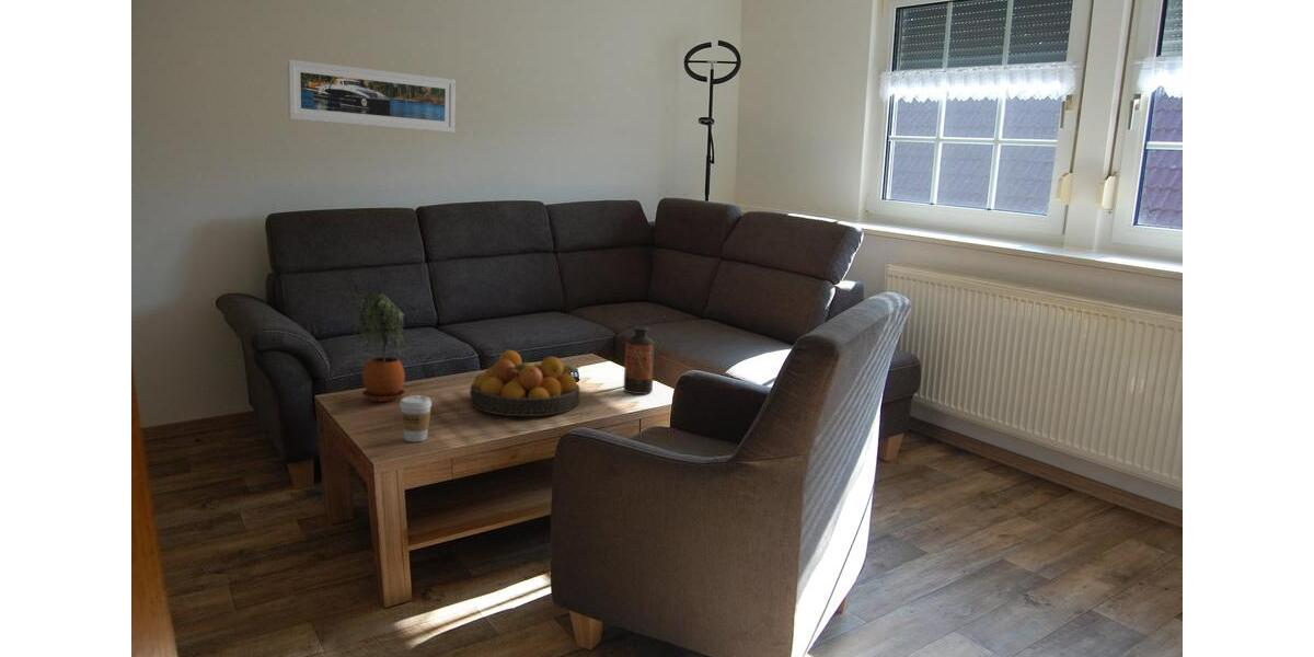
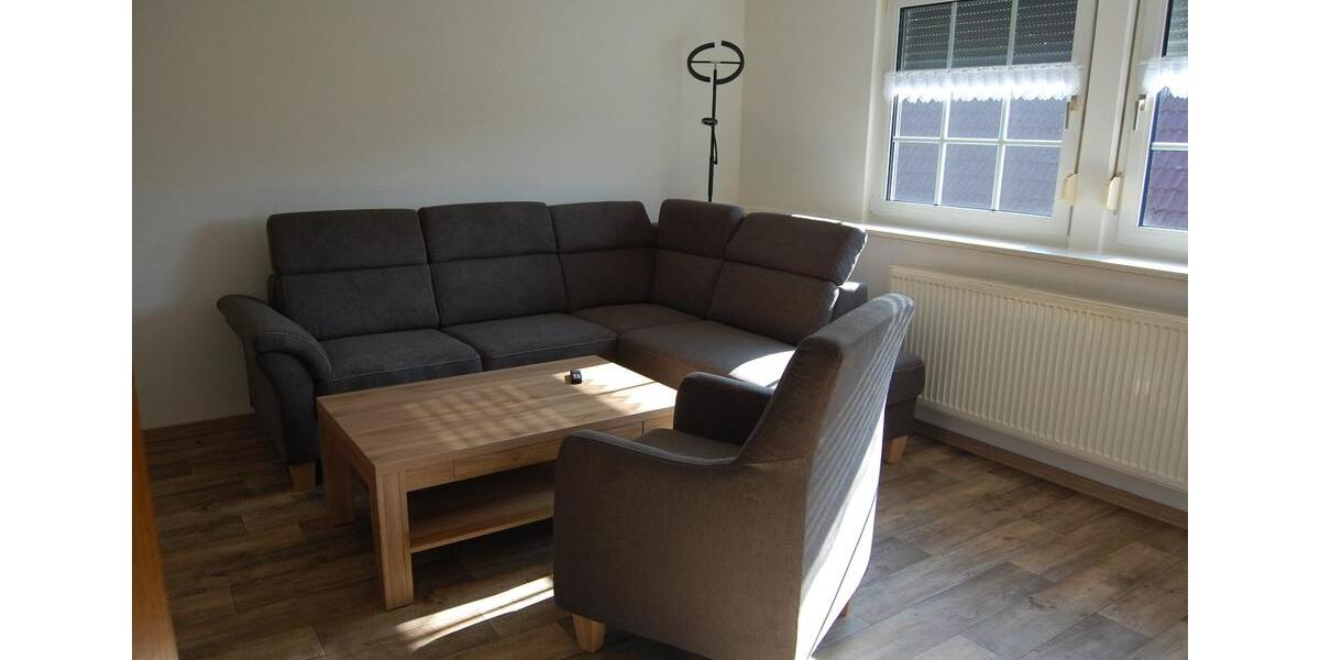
- coffee cup [399,394,433,442]
- potted plant [351,291,408,403]
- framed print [287,58,457,134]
- bottle [622,325,656,395]
- fruit bowl [469,349,581,417]
